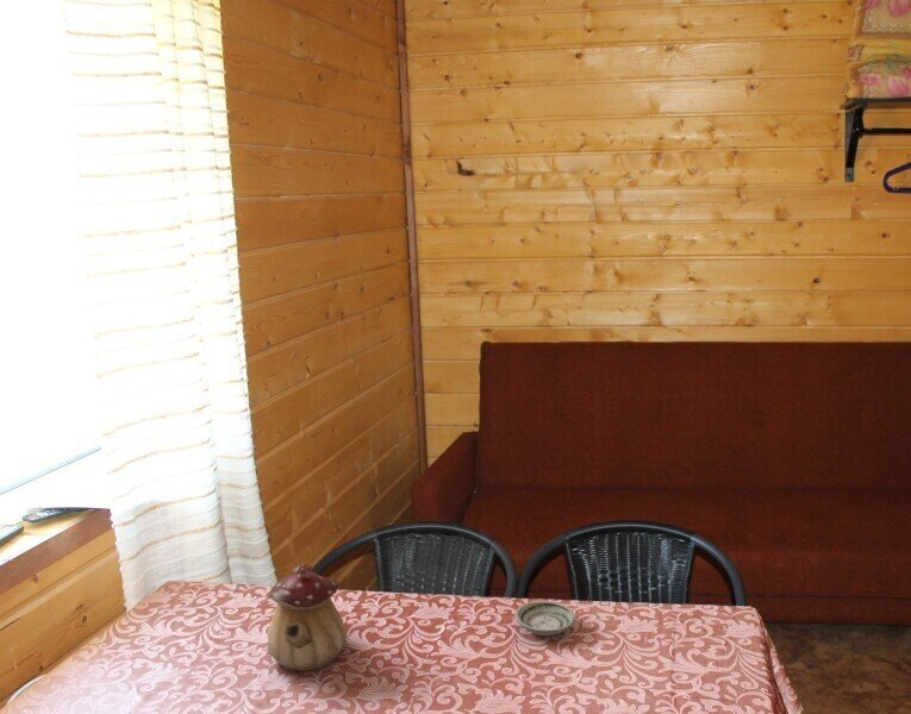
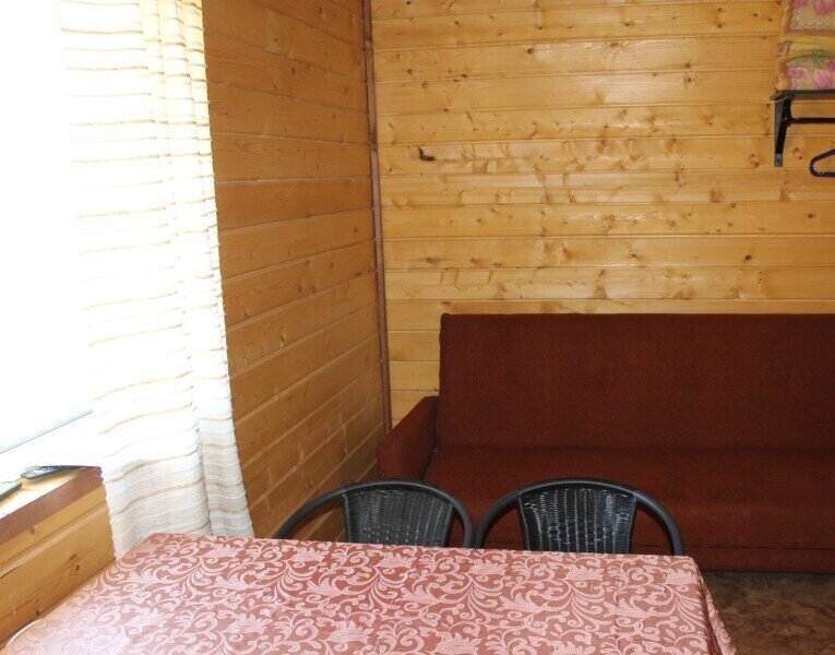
- teapot [267,563,348,672]
- saucer [514,600,576,637]
